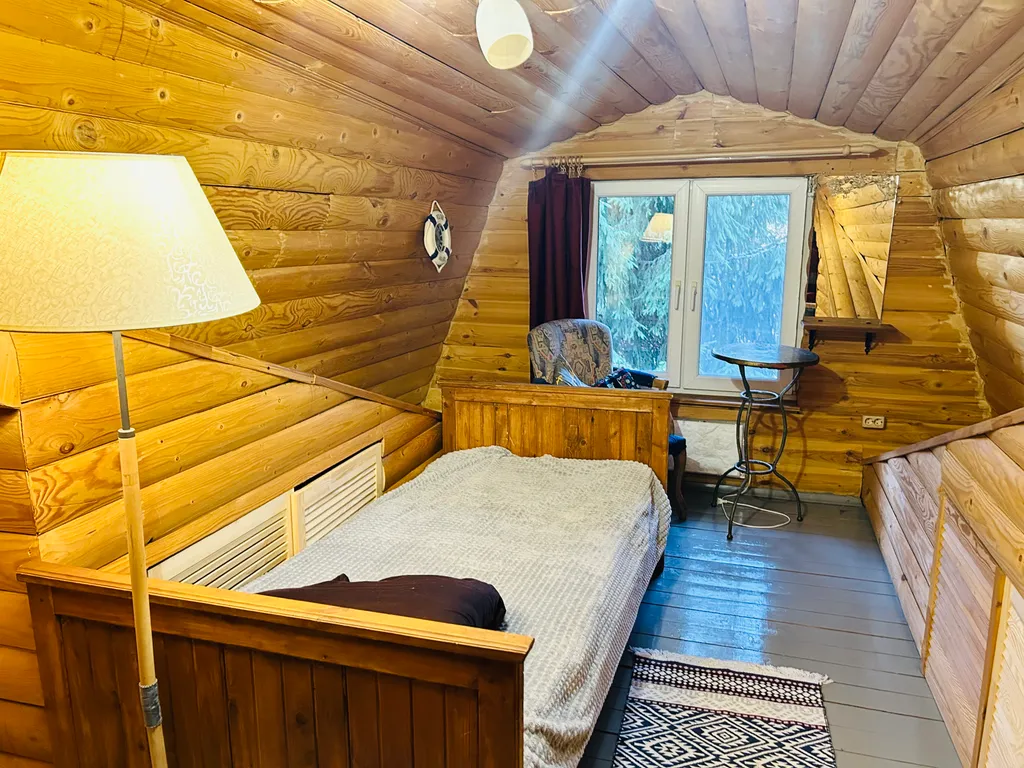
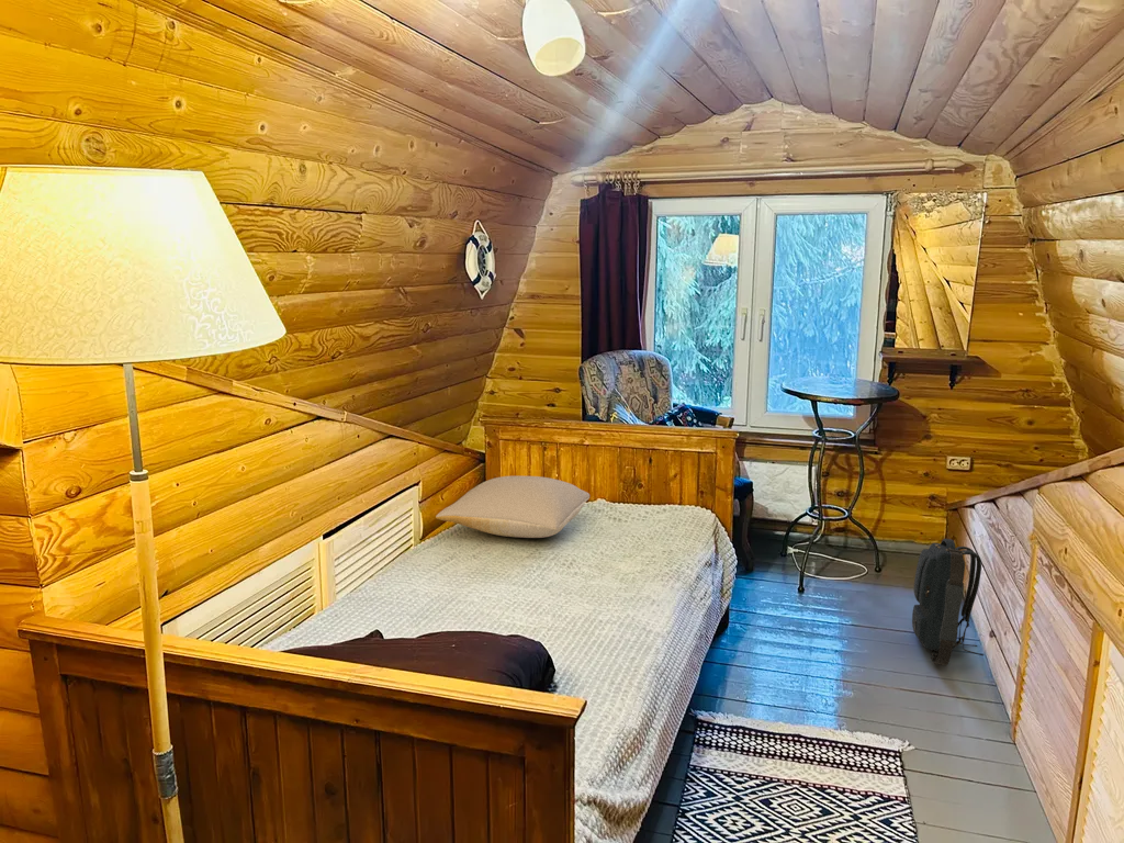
+ backpack [911,538,985,666]
+ pillow [435,475,591,539]
